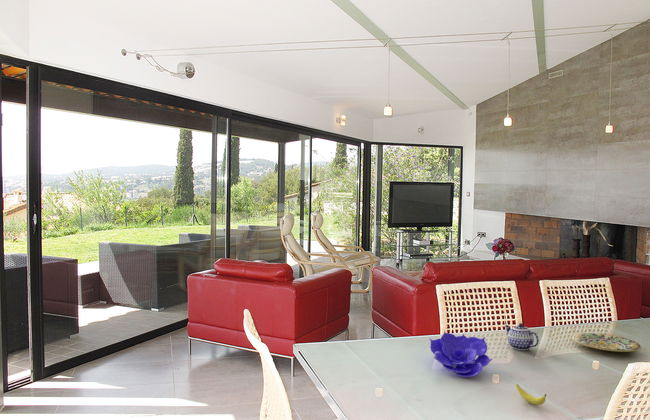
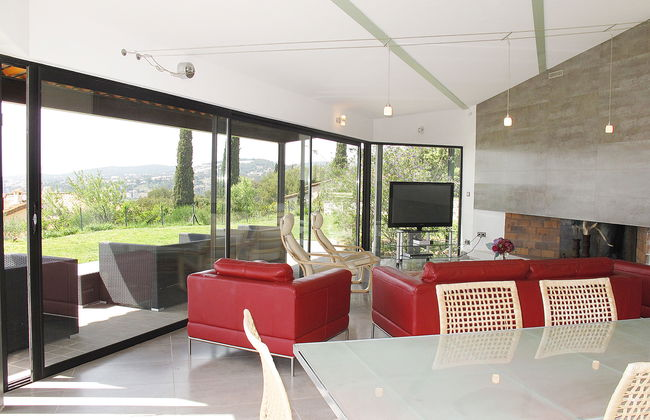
- decorative bowl [429,330,493,378]
- banana [515,383,547,406]
- plate [571,332,642,353]
- teapot [504,322,540,351]
